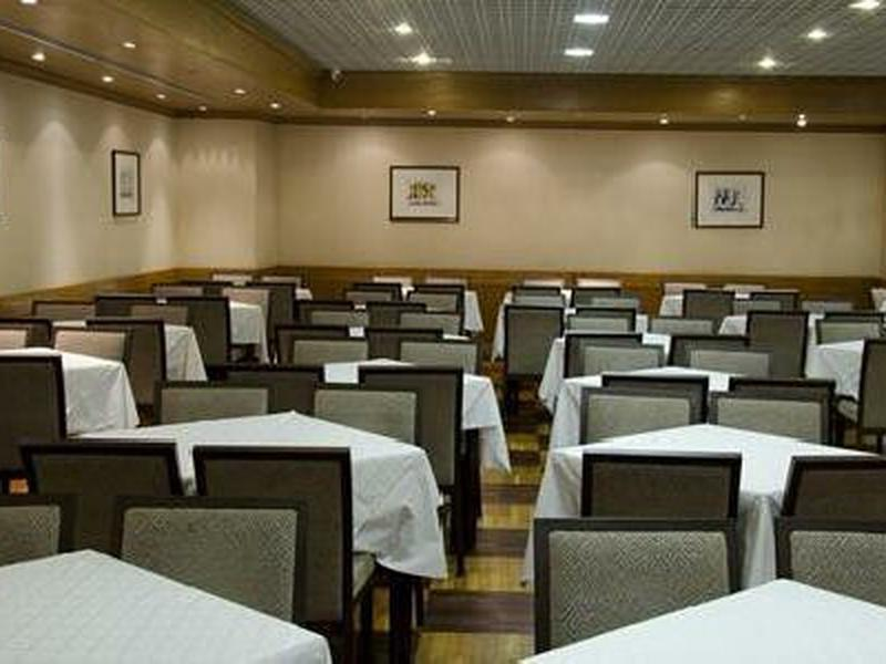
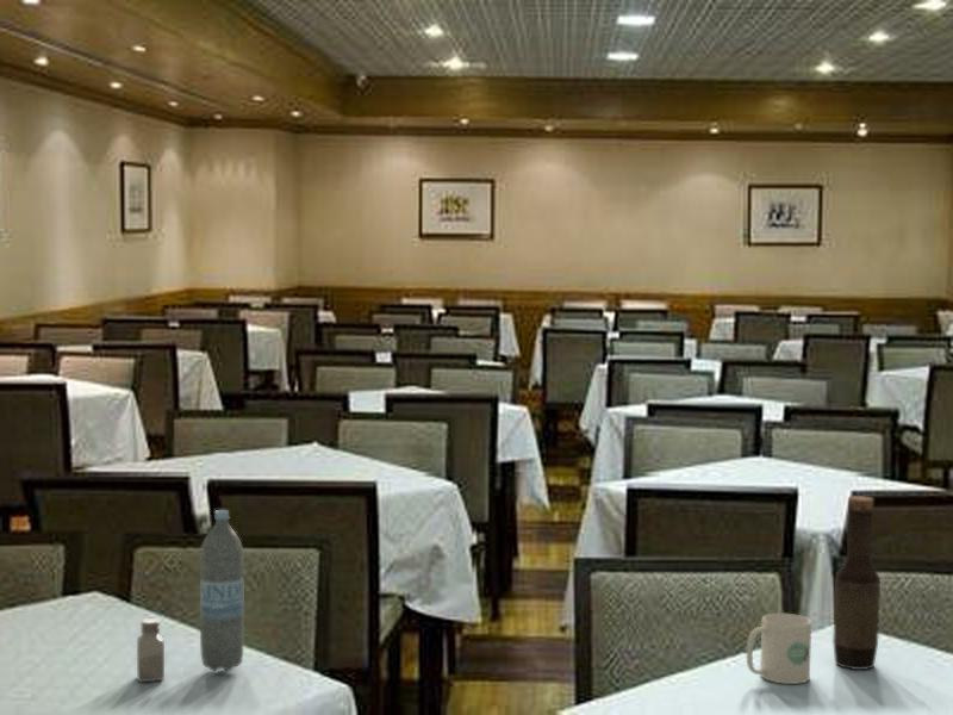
+ water bottle [199,509,245,672]
+ bottle [831,495,882,671]
+ saltshaker [136,617,166,683]
+ mug [746,613,812,685]
